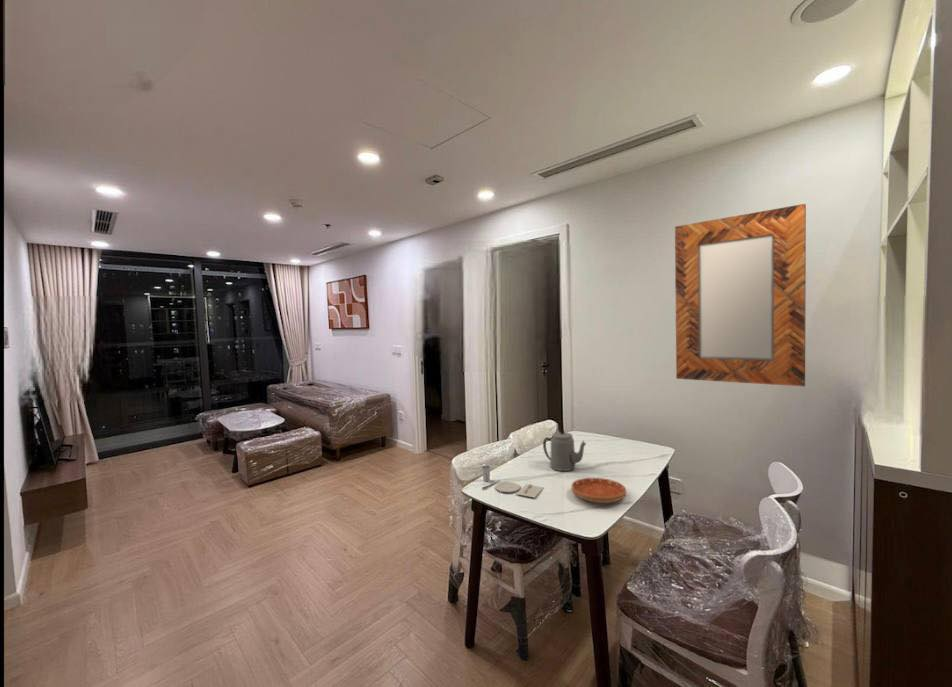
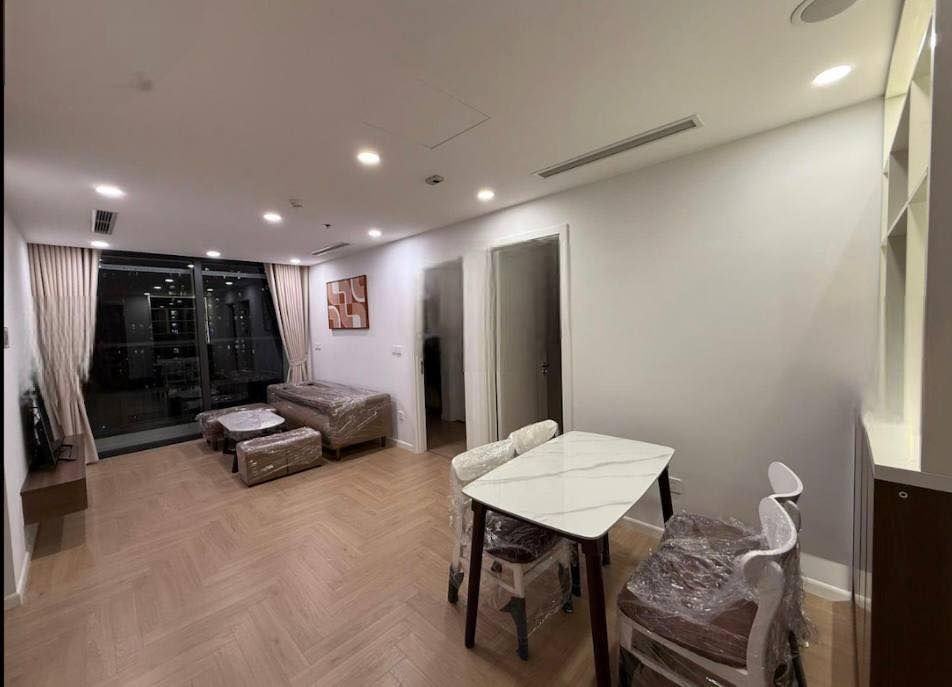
- saucer [570,477,627,504]
- placemat [481,465,545,498]
- home mirror [674,203,807,387]
- teapot [542,428,587,472]
